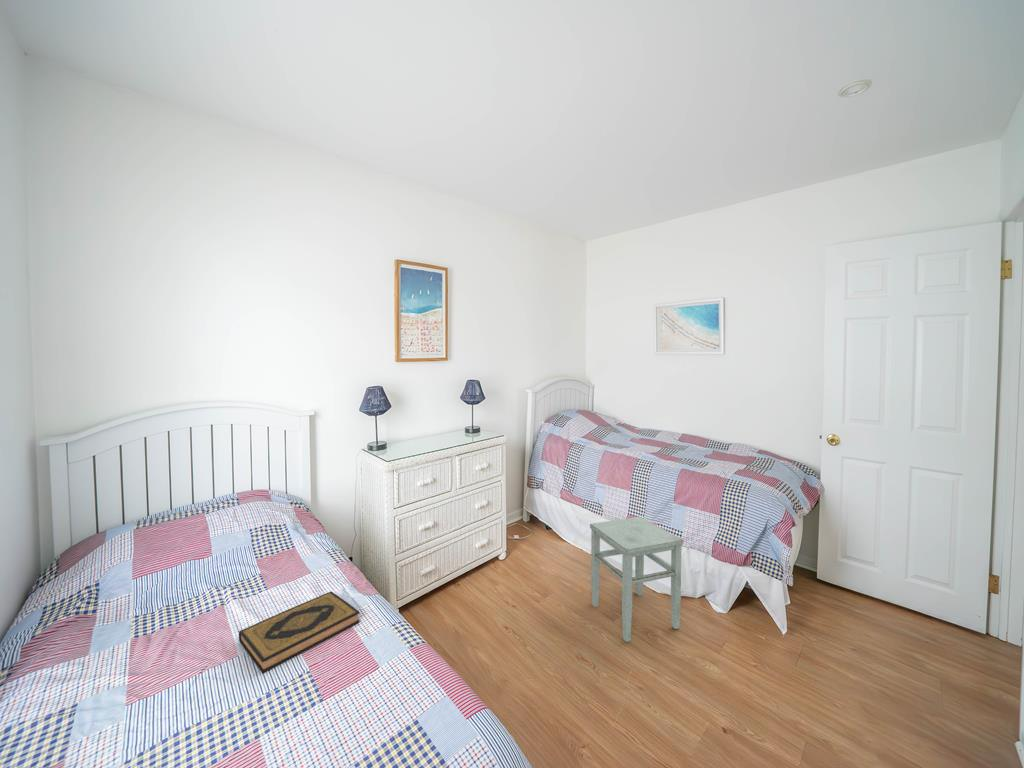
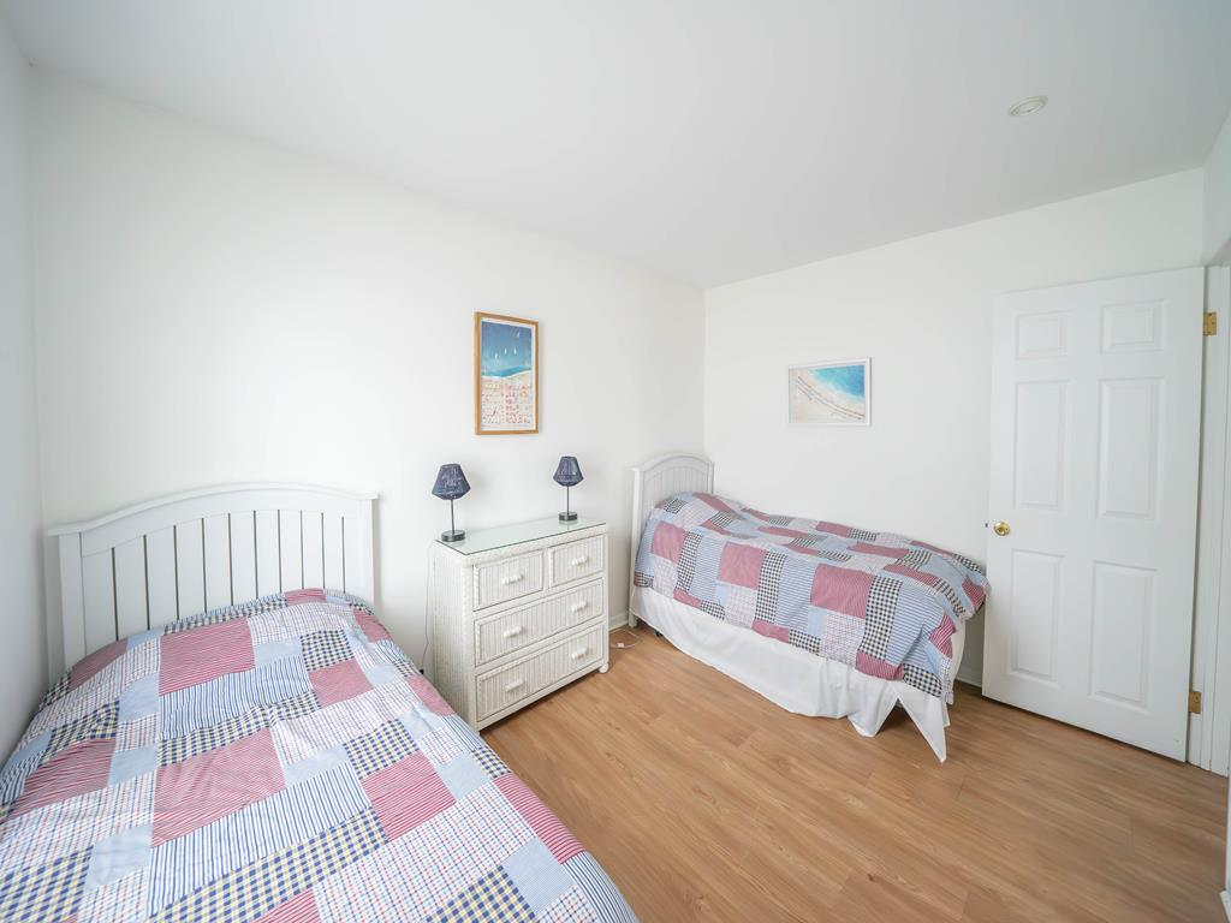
- stool [589,516,684,643]
- hardback book [238,590,361,674]
